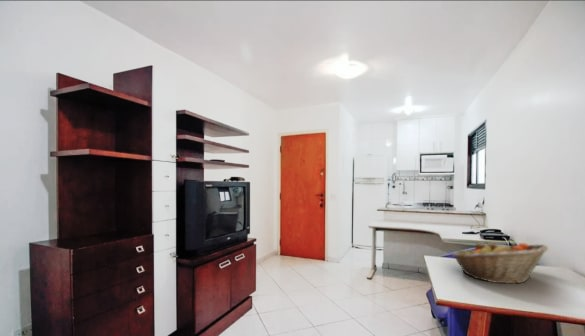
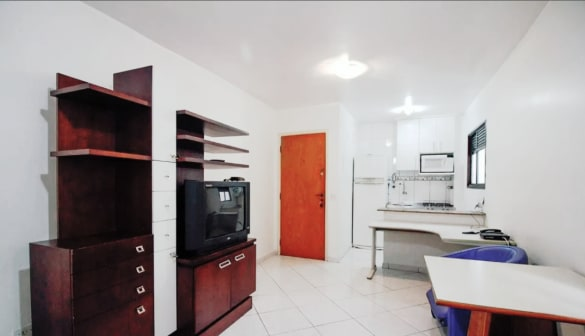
- fruit basket [451,240,549,285]
